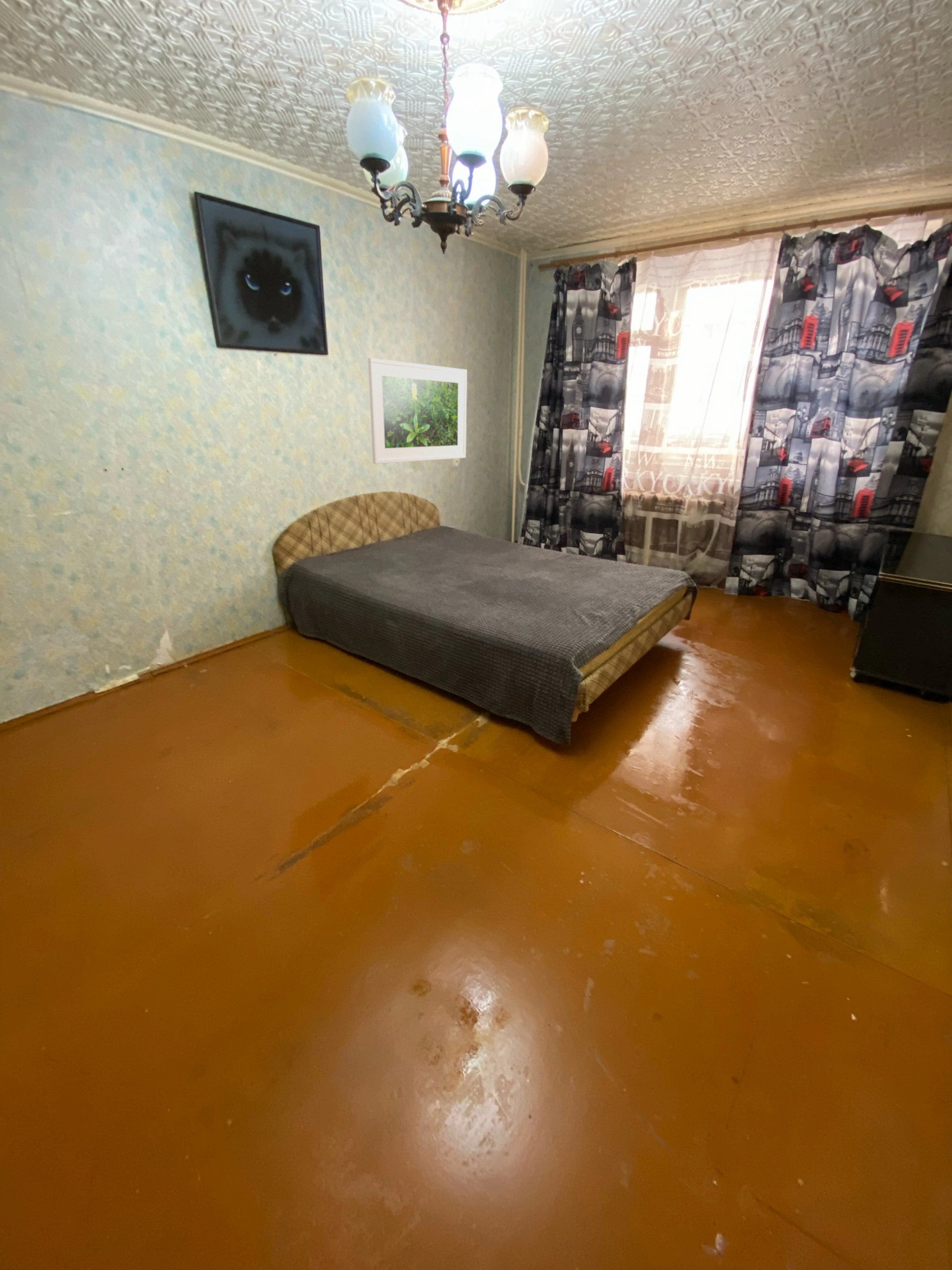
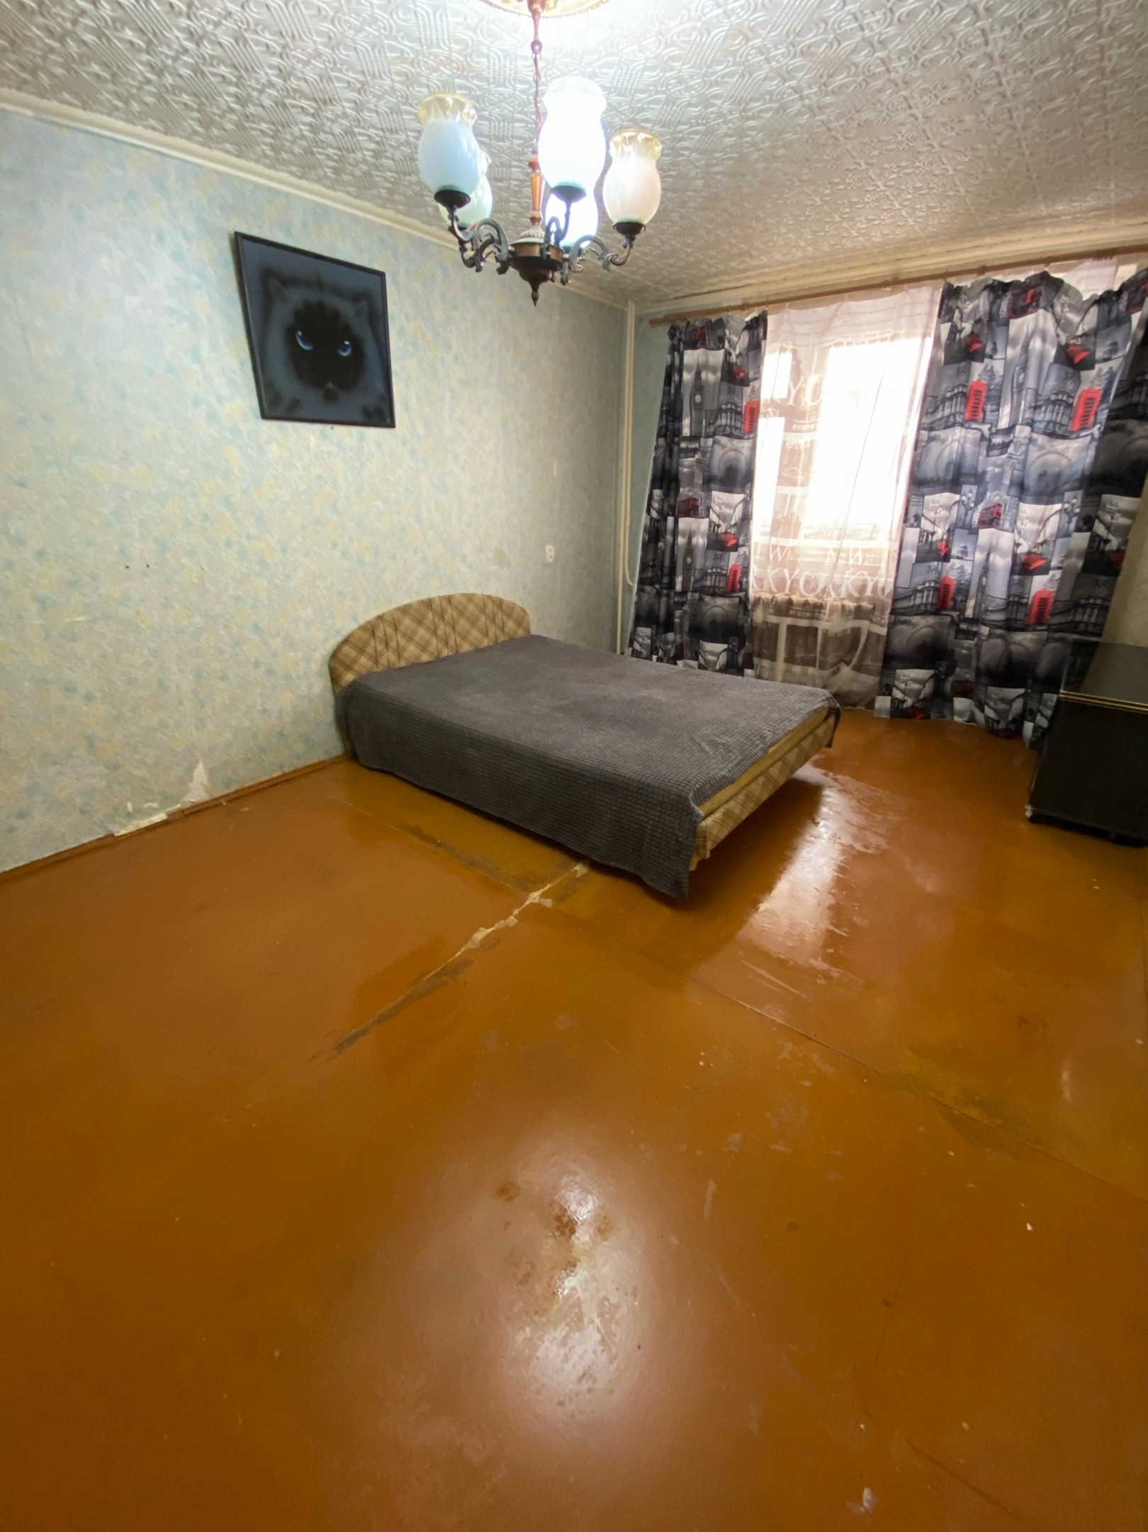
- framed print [367,357,468,464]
